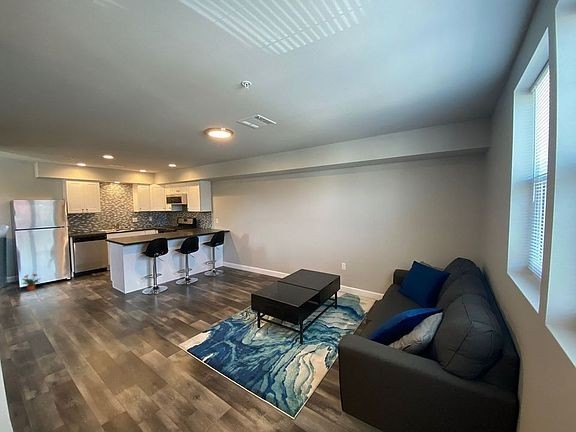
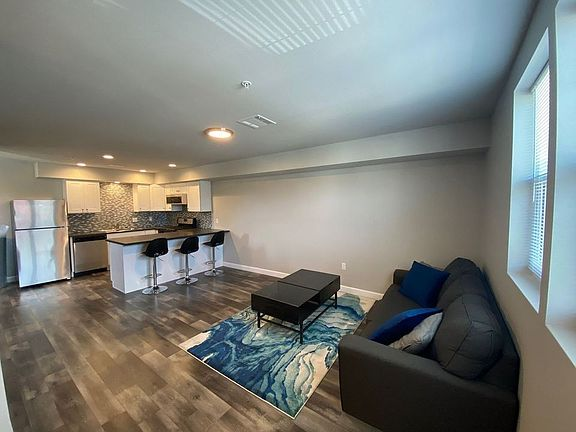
- potted plant [21,273,42,292]
